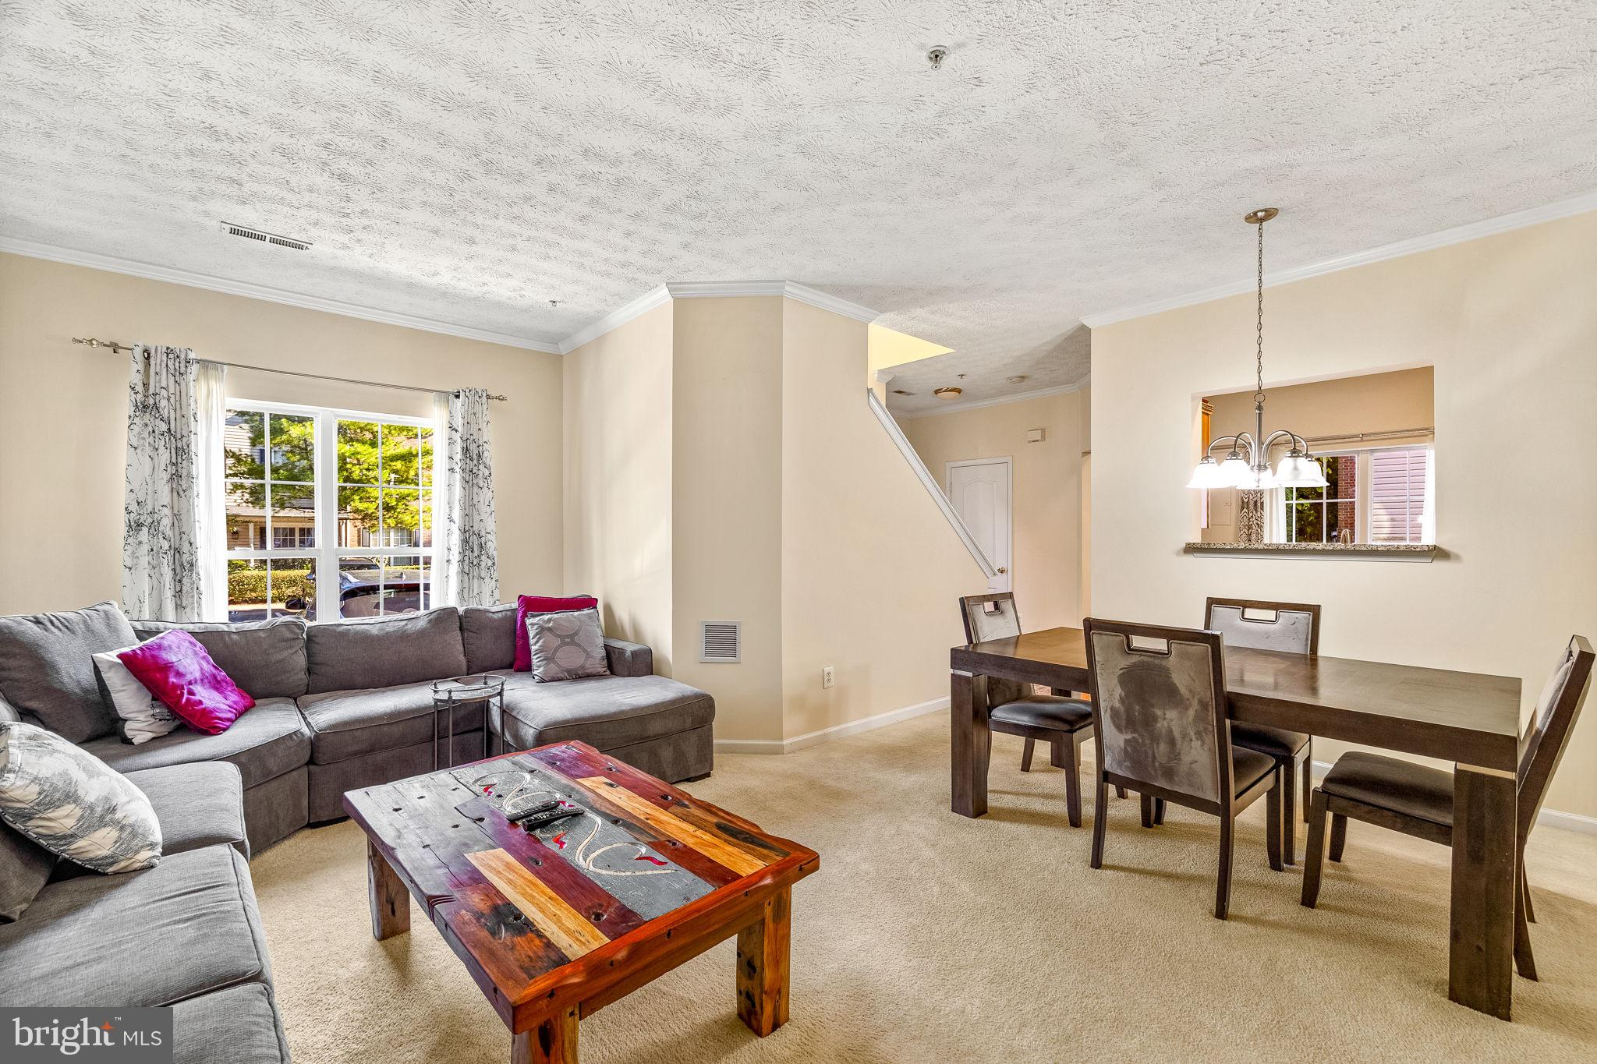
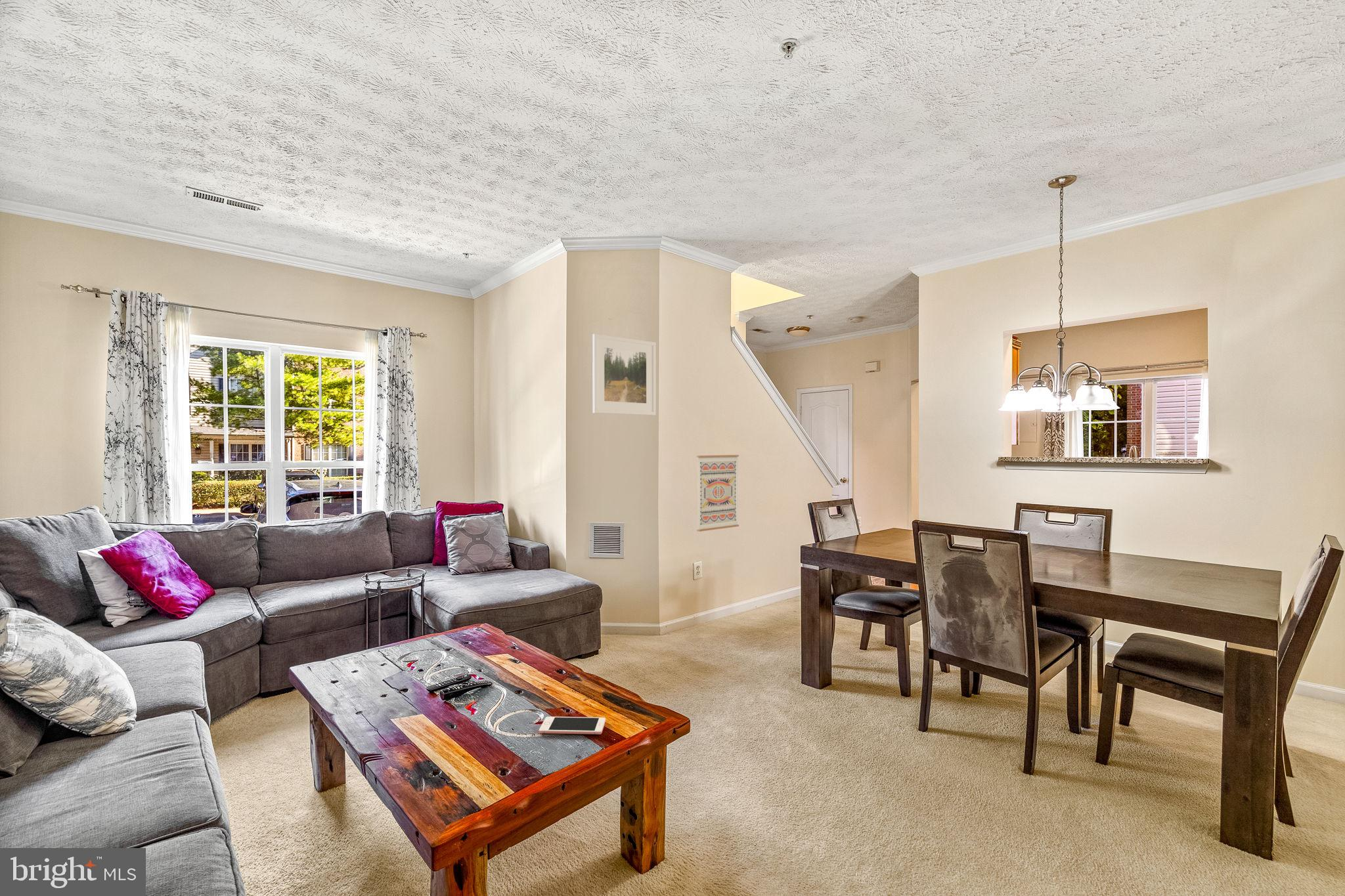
+ wall art [696,454,739,532]
+ cell phone [539,716,606,735]
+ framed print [592,333,657,416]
